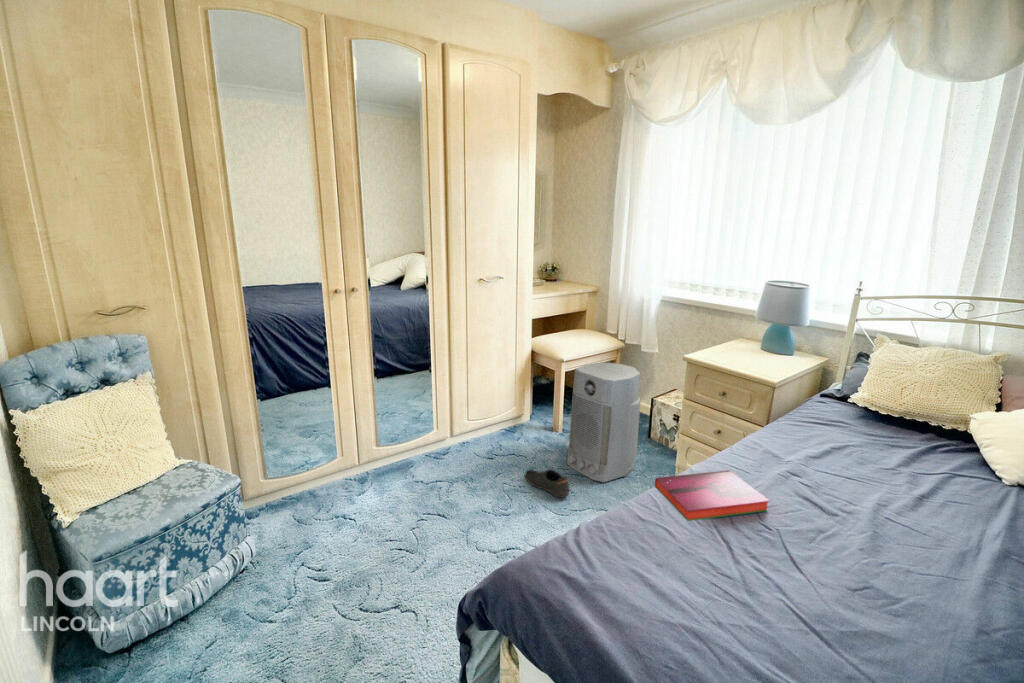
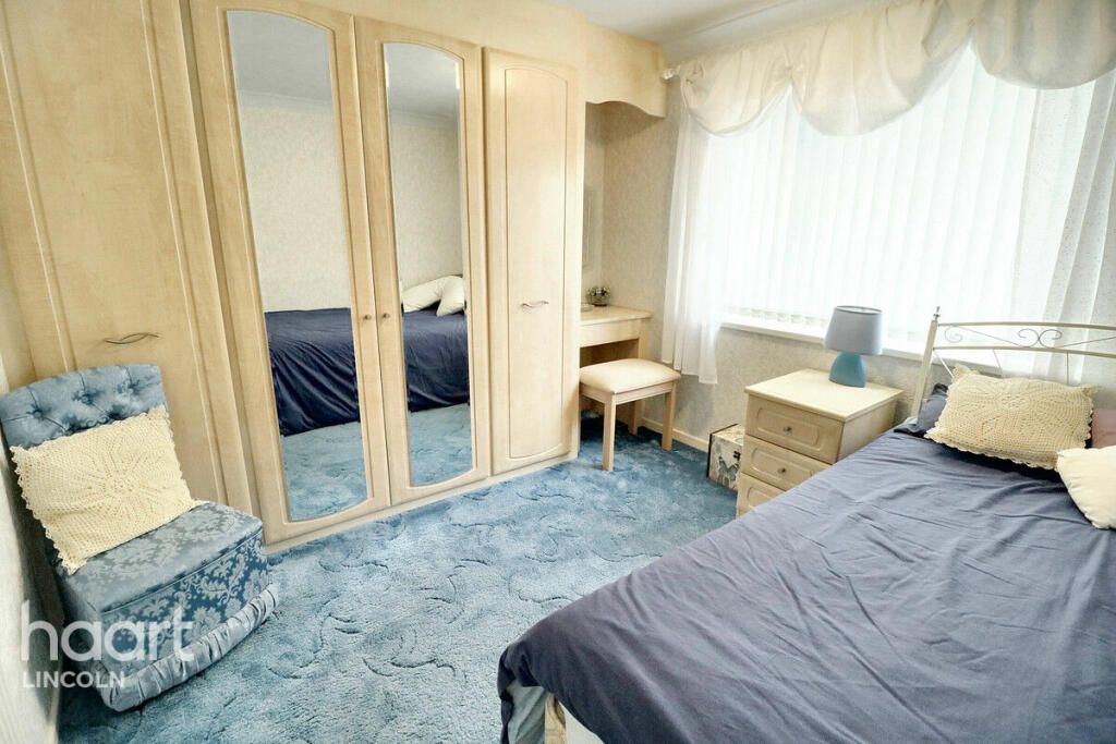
- hardback book [654,469,771,522]
- shoe [524,469,570,499]
- air purifier [566,361,642,483]
